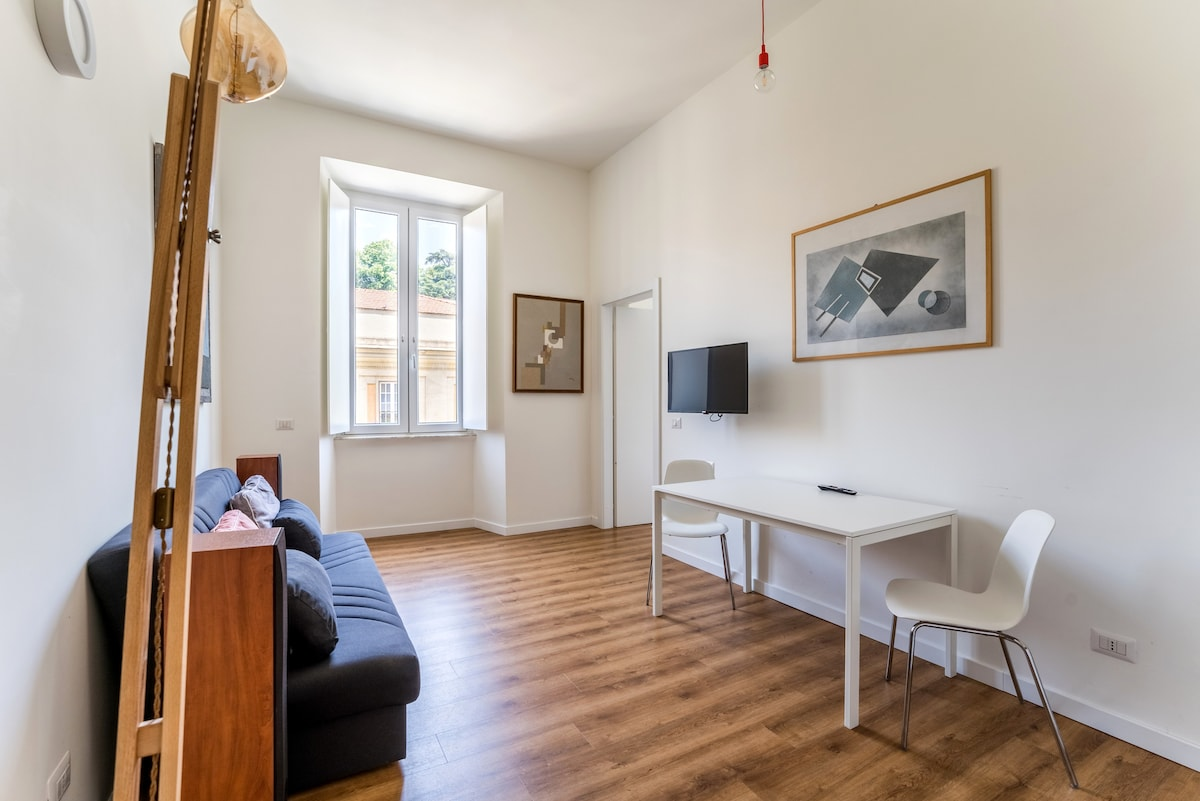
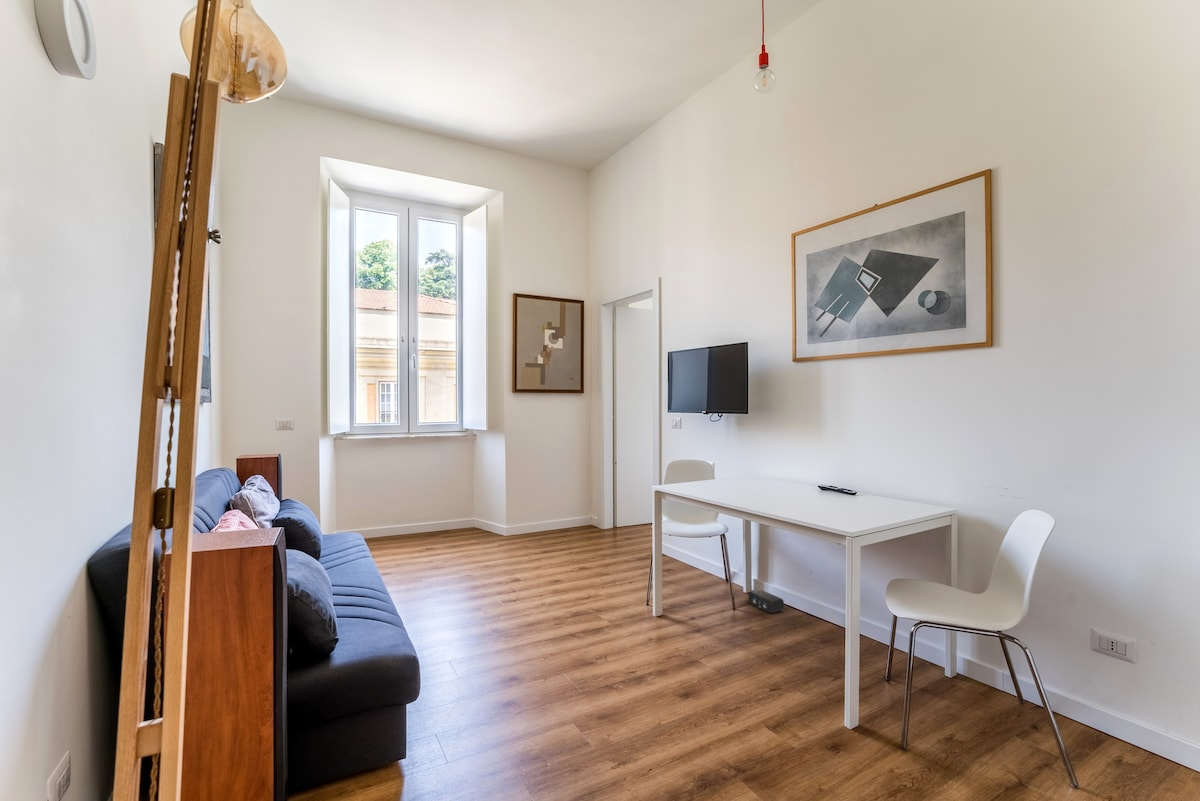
+ speaker [747,589,785,614]
